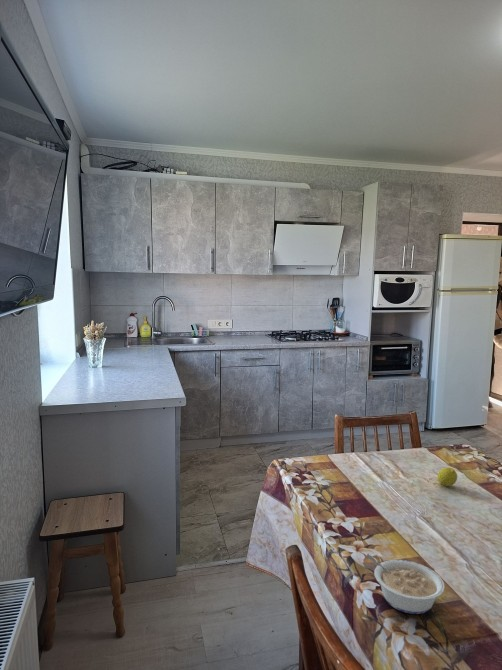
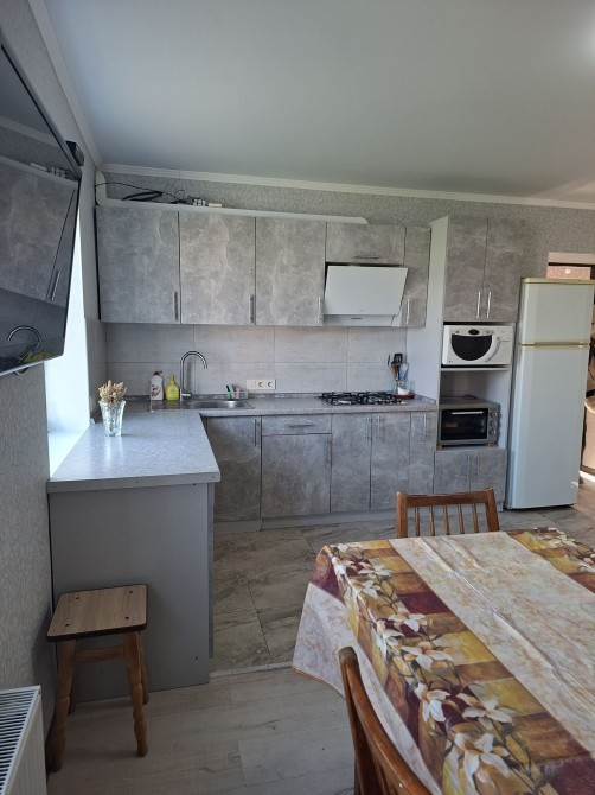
- fruit [437,466,458,487]
- legume [365,553,446,615]
